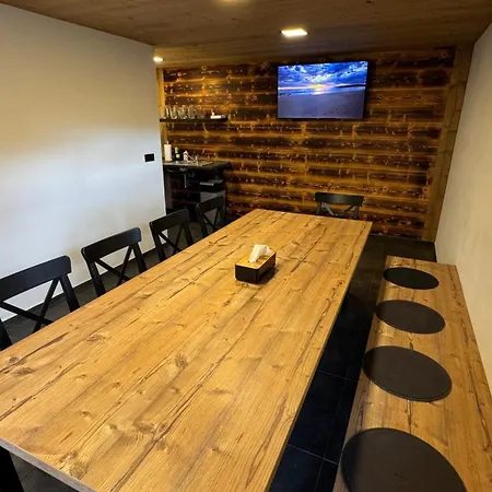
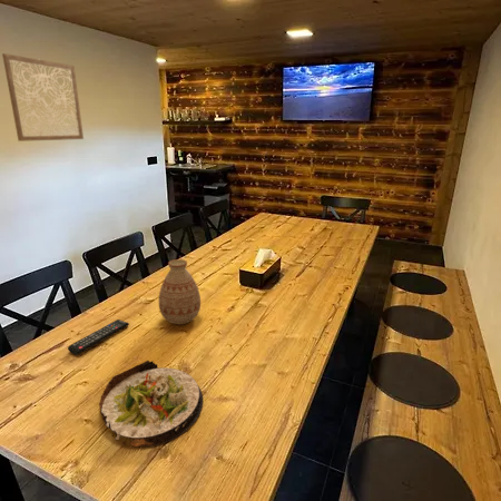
+ salad plate [98,360,204,448]
+ vase [158,258,202,325]
+ remote control [67,318,130,356]
+ wall art [1,52,85,143]
